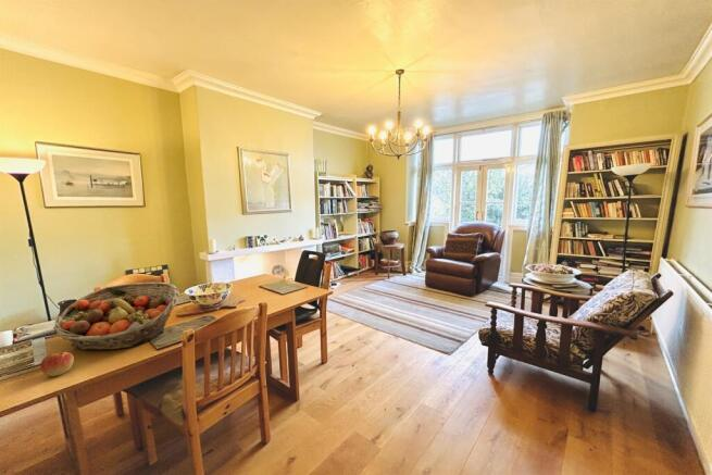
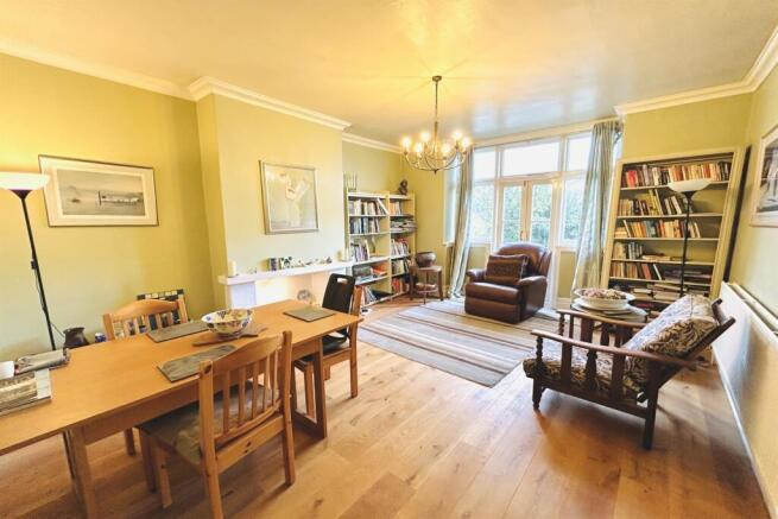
- fruit basket [52,282,180,352]
- apple [39,351,75,377]
